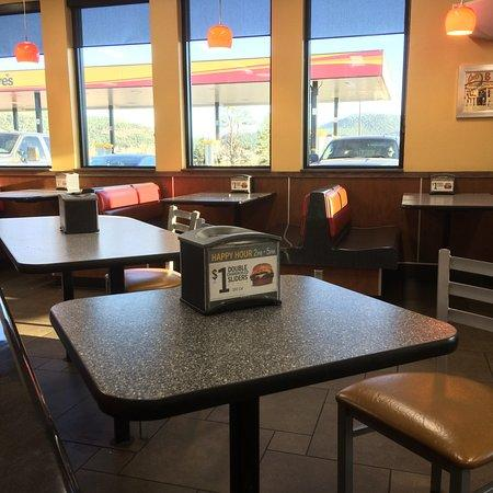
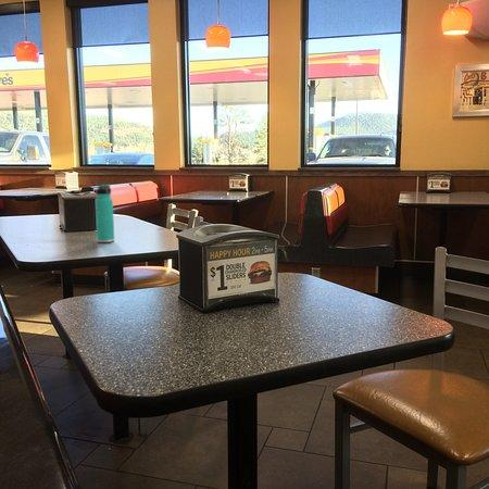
+ thermos bottle [95,183,115,243]
